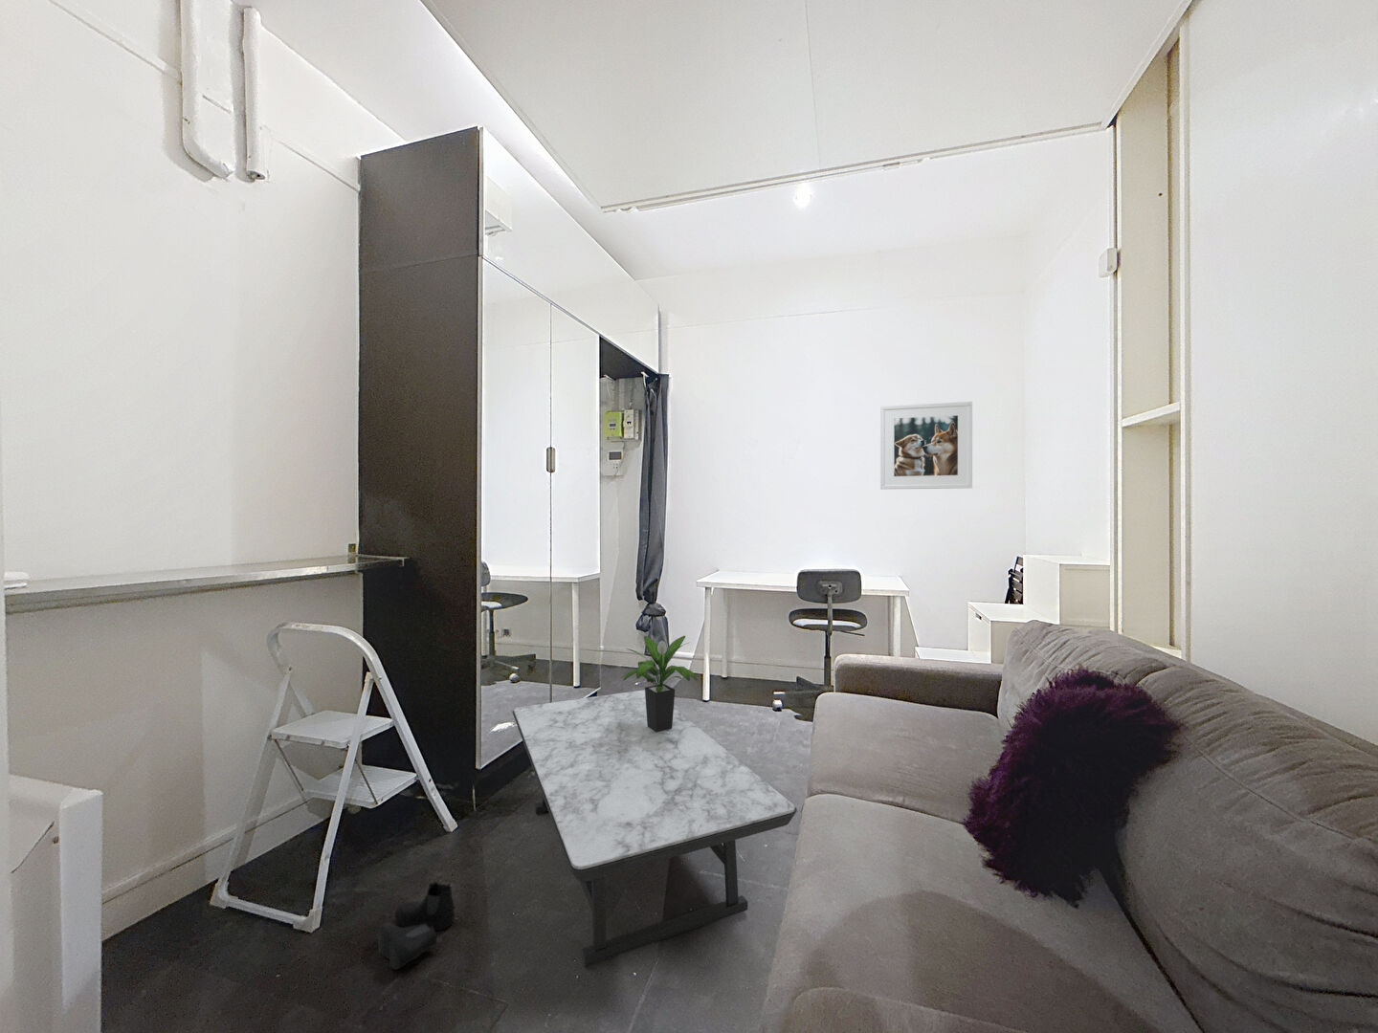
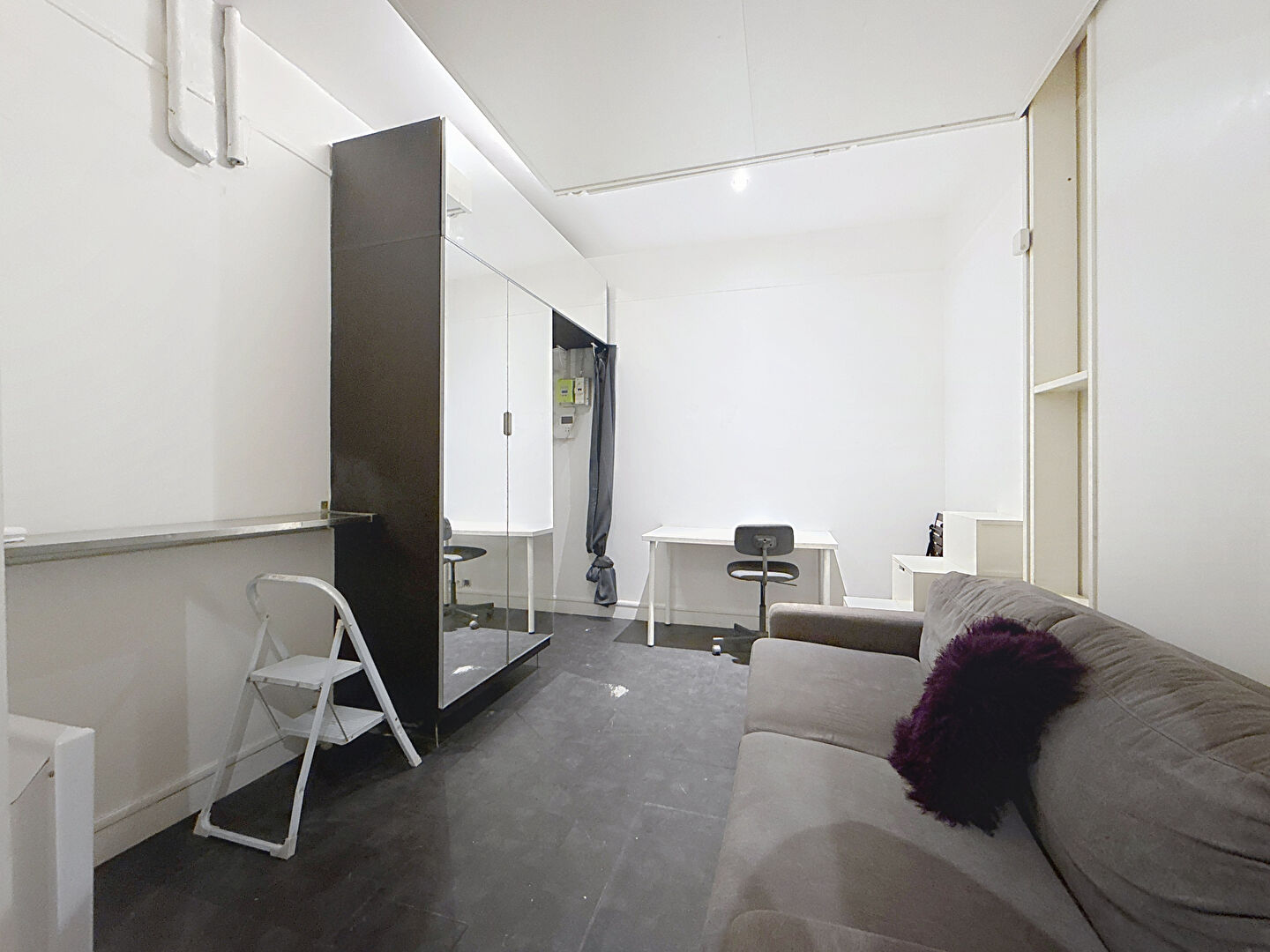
- potted plant [621,635,698,731]
- coffee table [511,689,799,967]
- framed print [880,400,973,489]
- boots [377,880,456,971]
